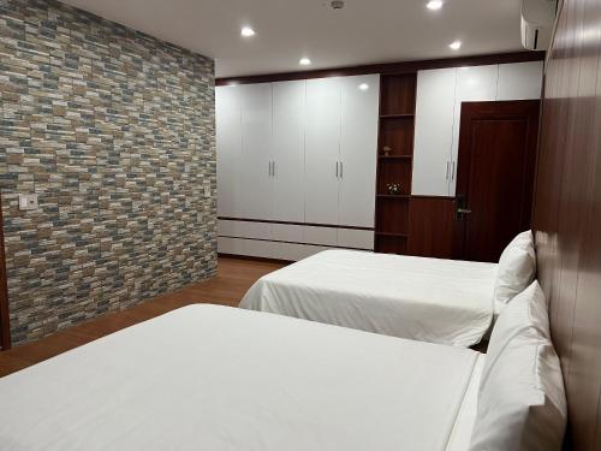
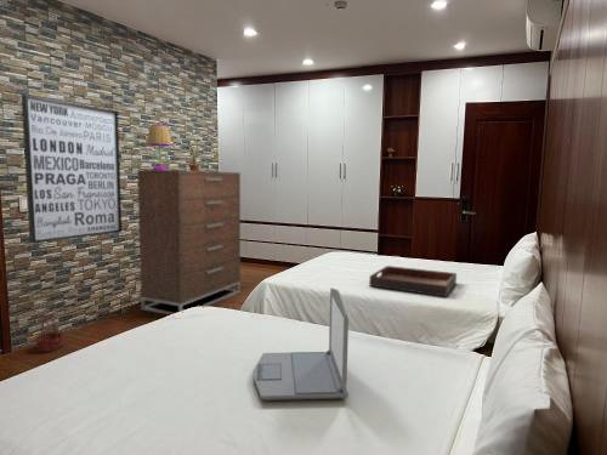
+ potted plant [182,137,217,171]
+ basket [34,314,64,353]
+ dresser [136,169,242,315]
+ wall art [21,93,123,244]
+ serving tray [368,265,458,298]
+ laptop [251,286,350,402]
+ table lamp [146,124,174,170]
